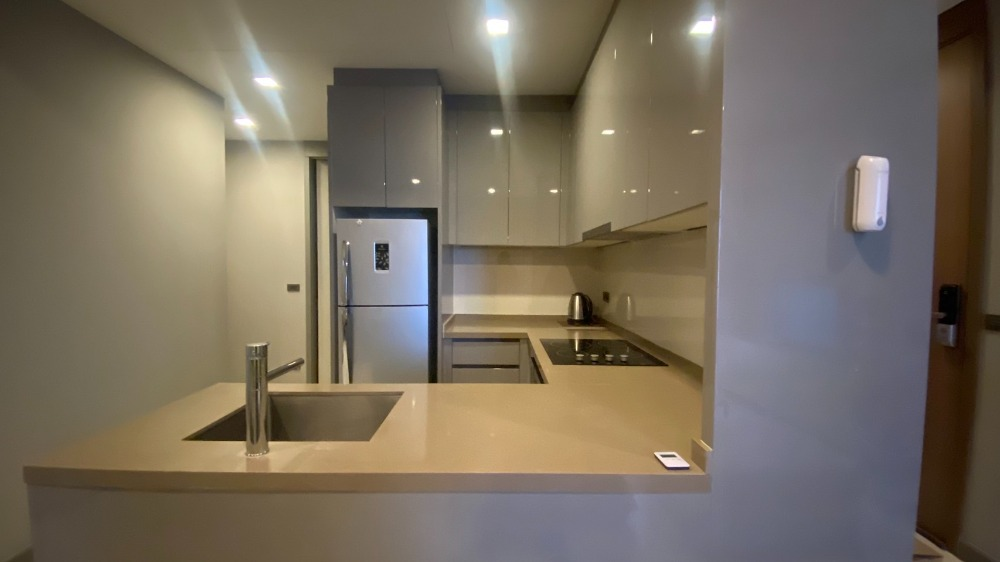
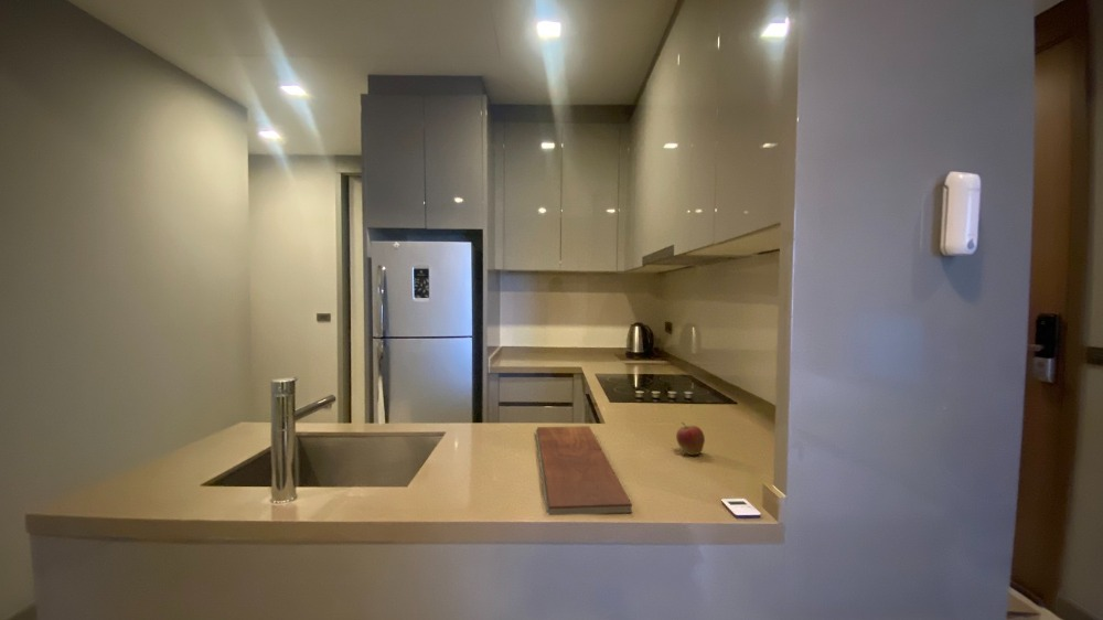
+ fruit [675,421,706,456]
+ chopping board [535,425,633,516]
